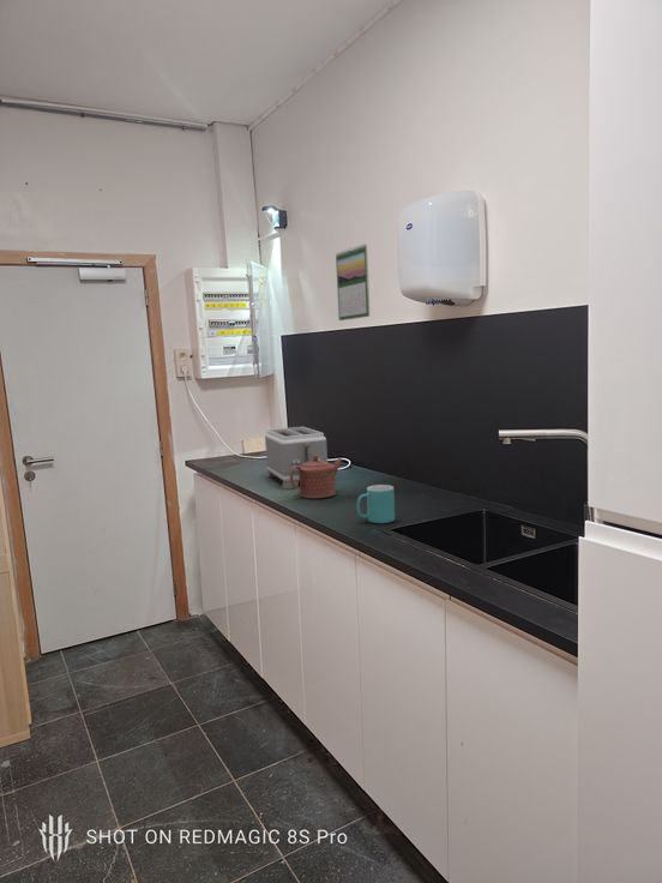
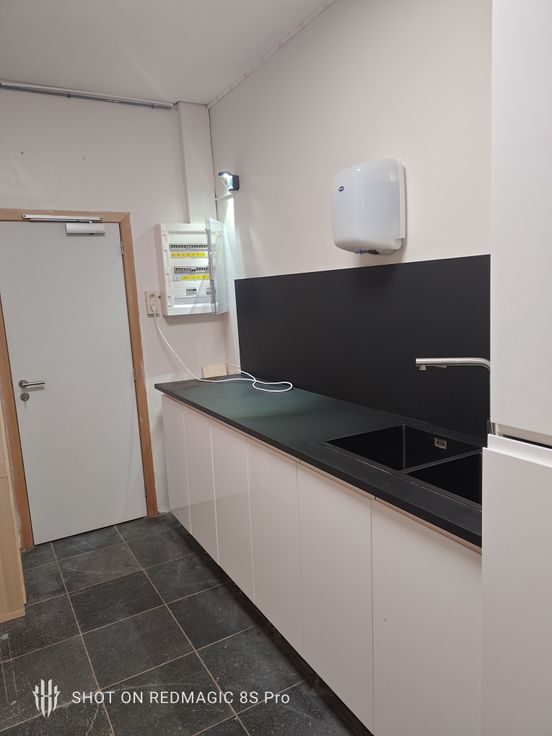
- calendar [335,242,371,322]
- teapot [290,455,343,499]
- toaster [264,426,329,491]
- mug [356,483,396,524]
